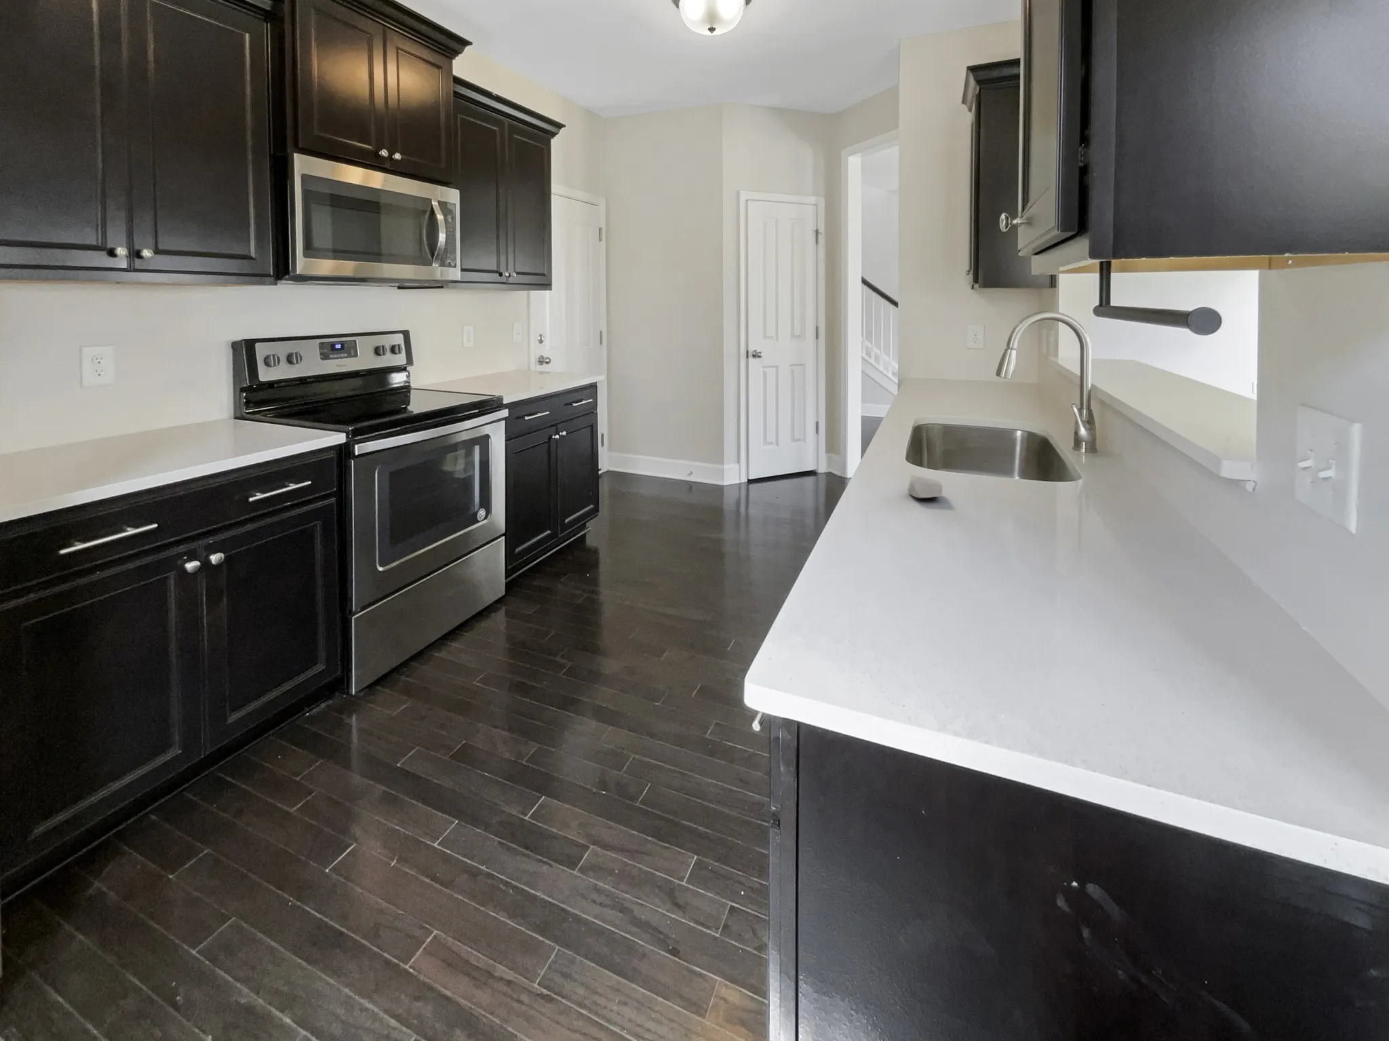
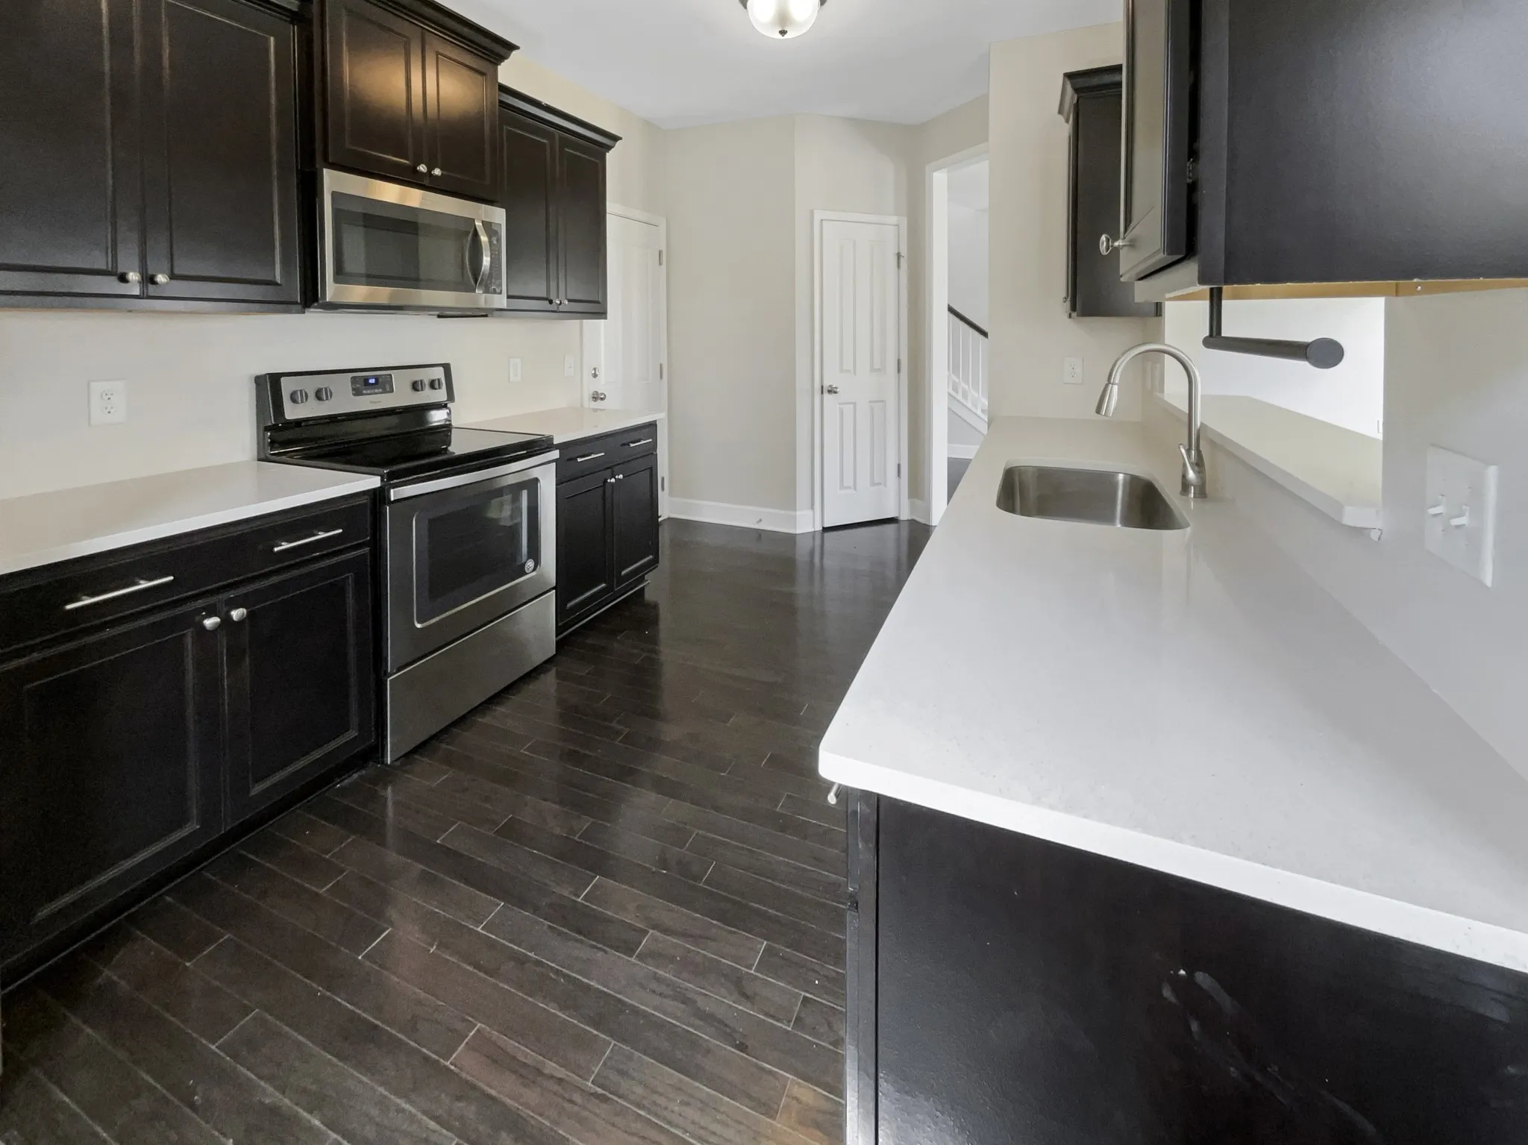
- soap bar [907,475,944,499]
